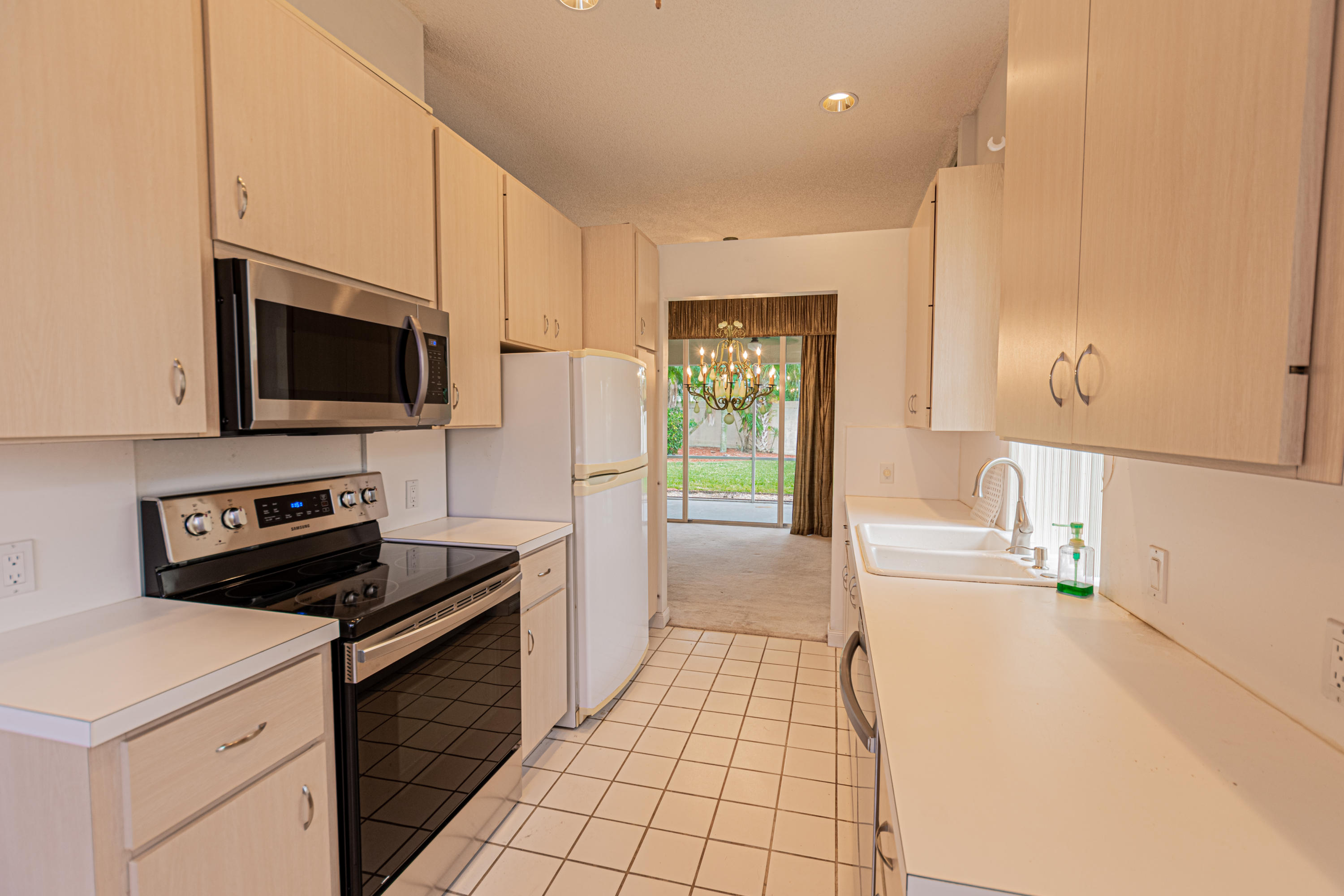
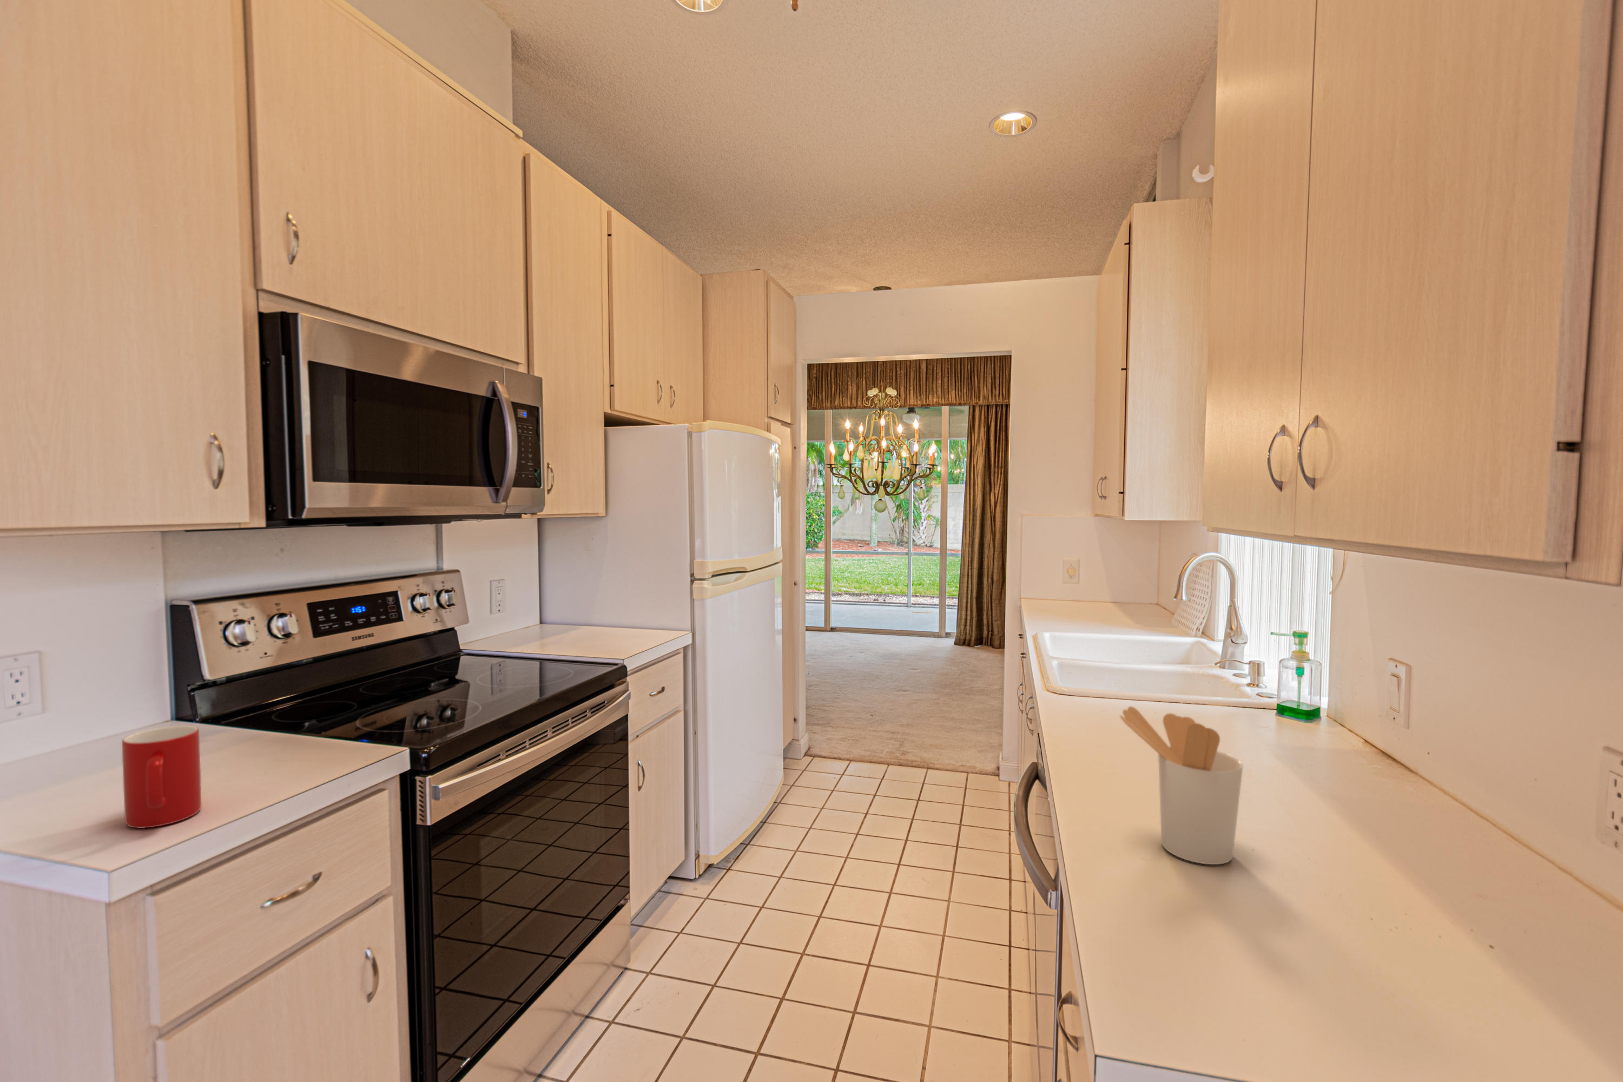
+ cup [121,725,202,828]
+ utensil holder [1119,706,1244,865]
